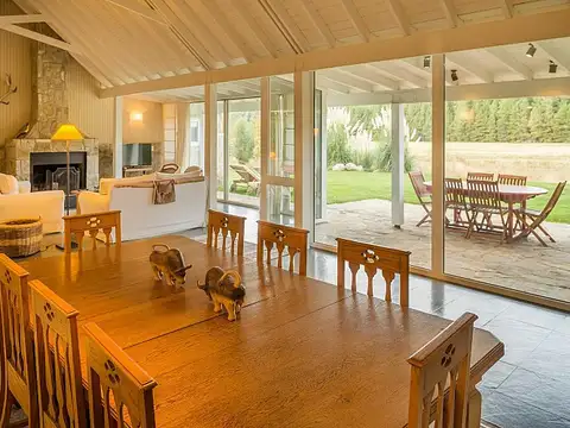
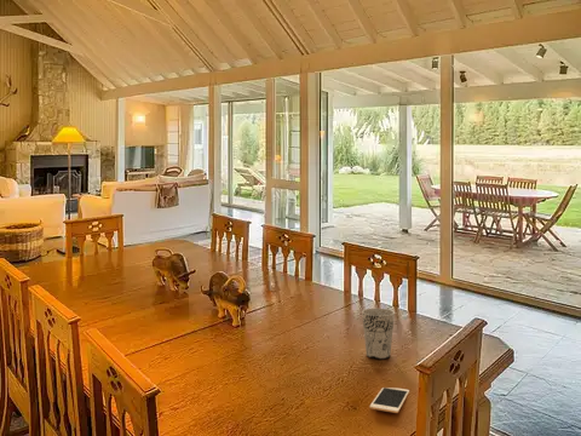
+ cup [361,308,396,360]
+ cell phone [369,386,410,414]
